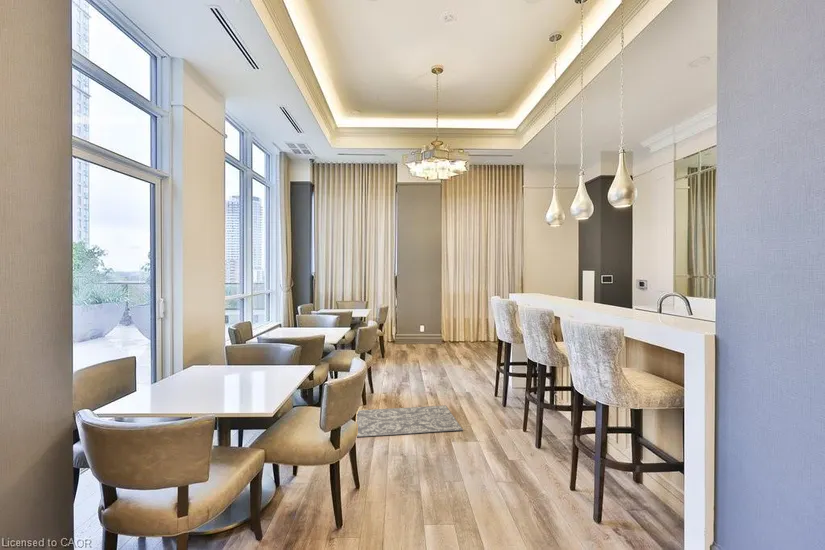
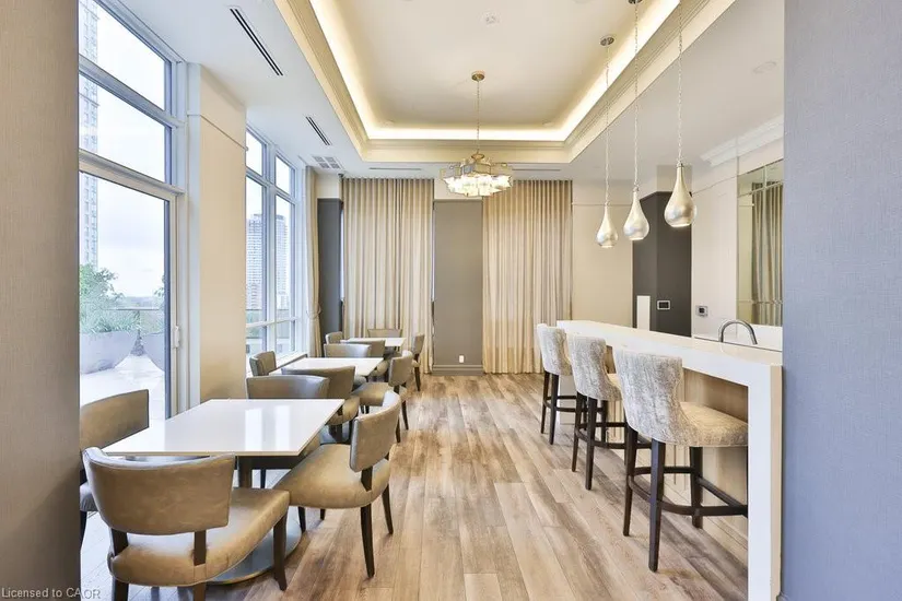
- rug [356,404,464,438]
